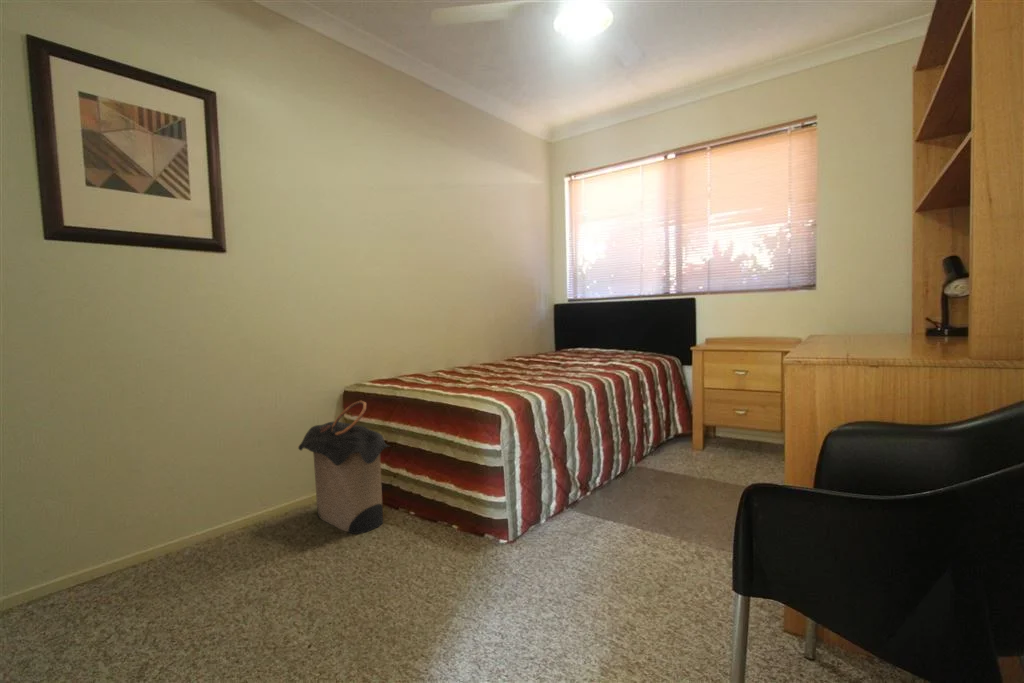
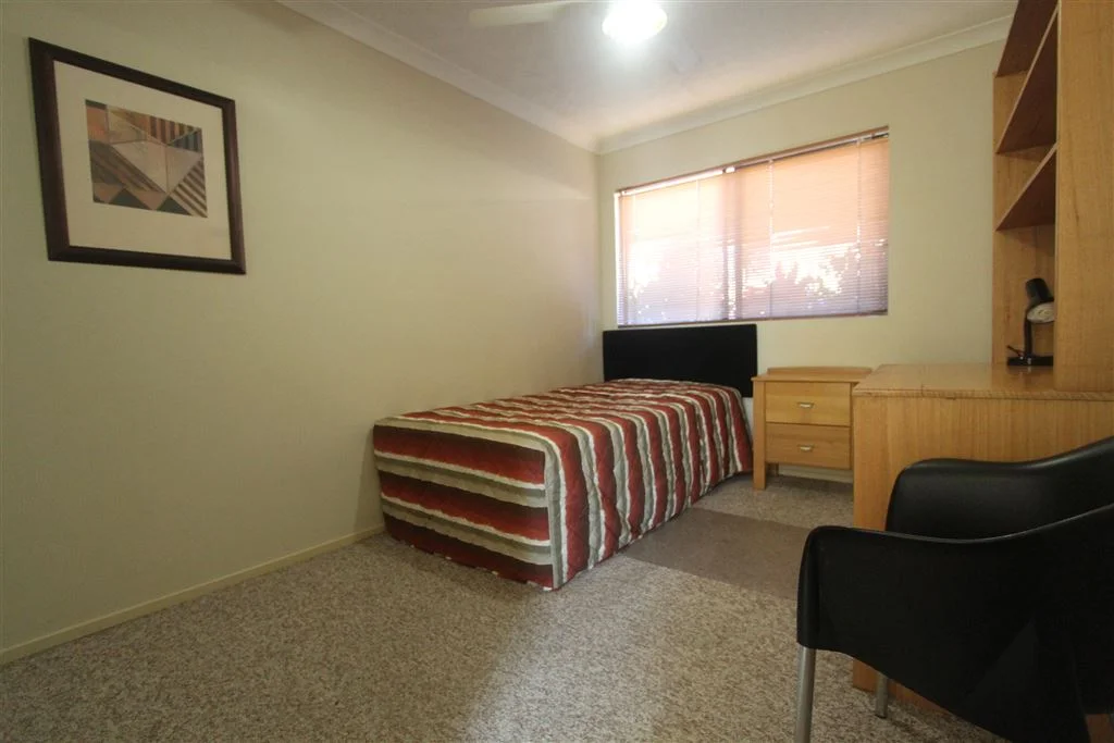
- laundry hamper [297,399,390,535]
